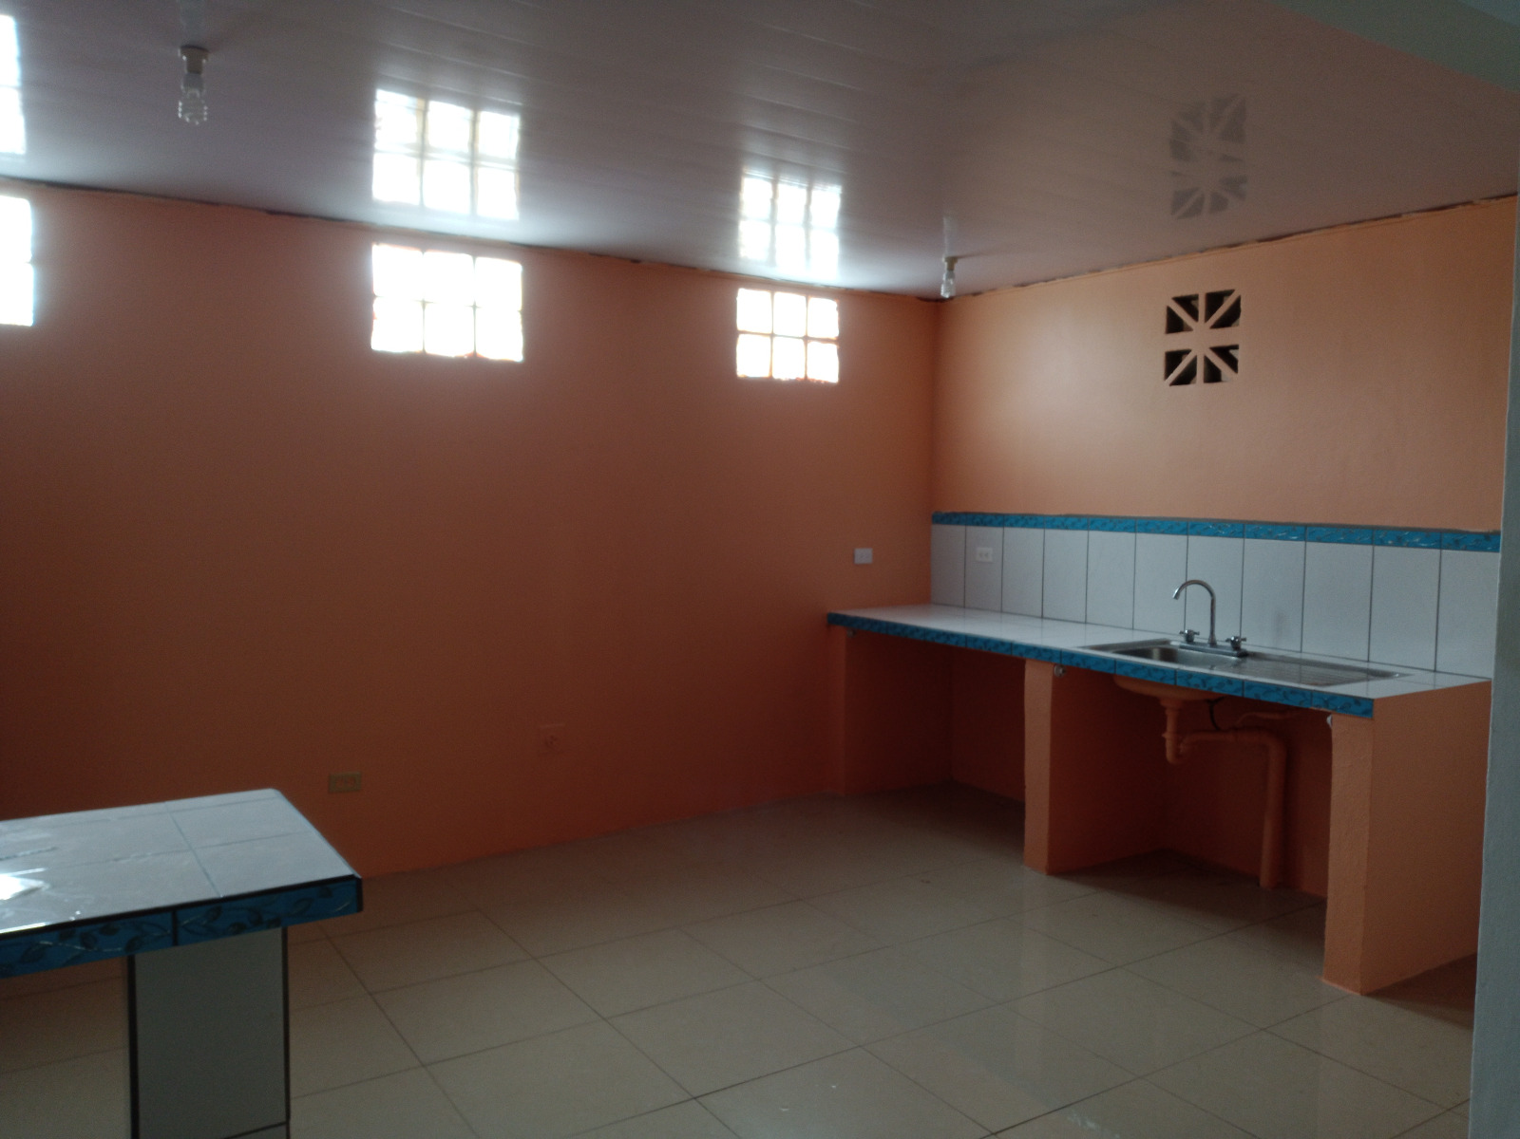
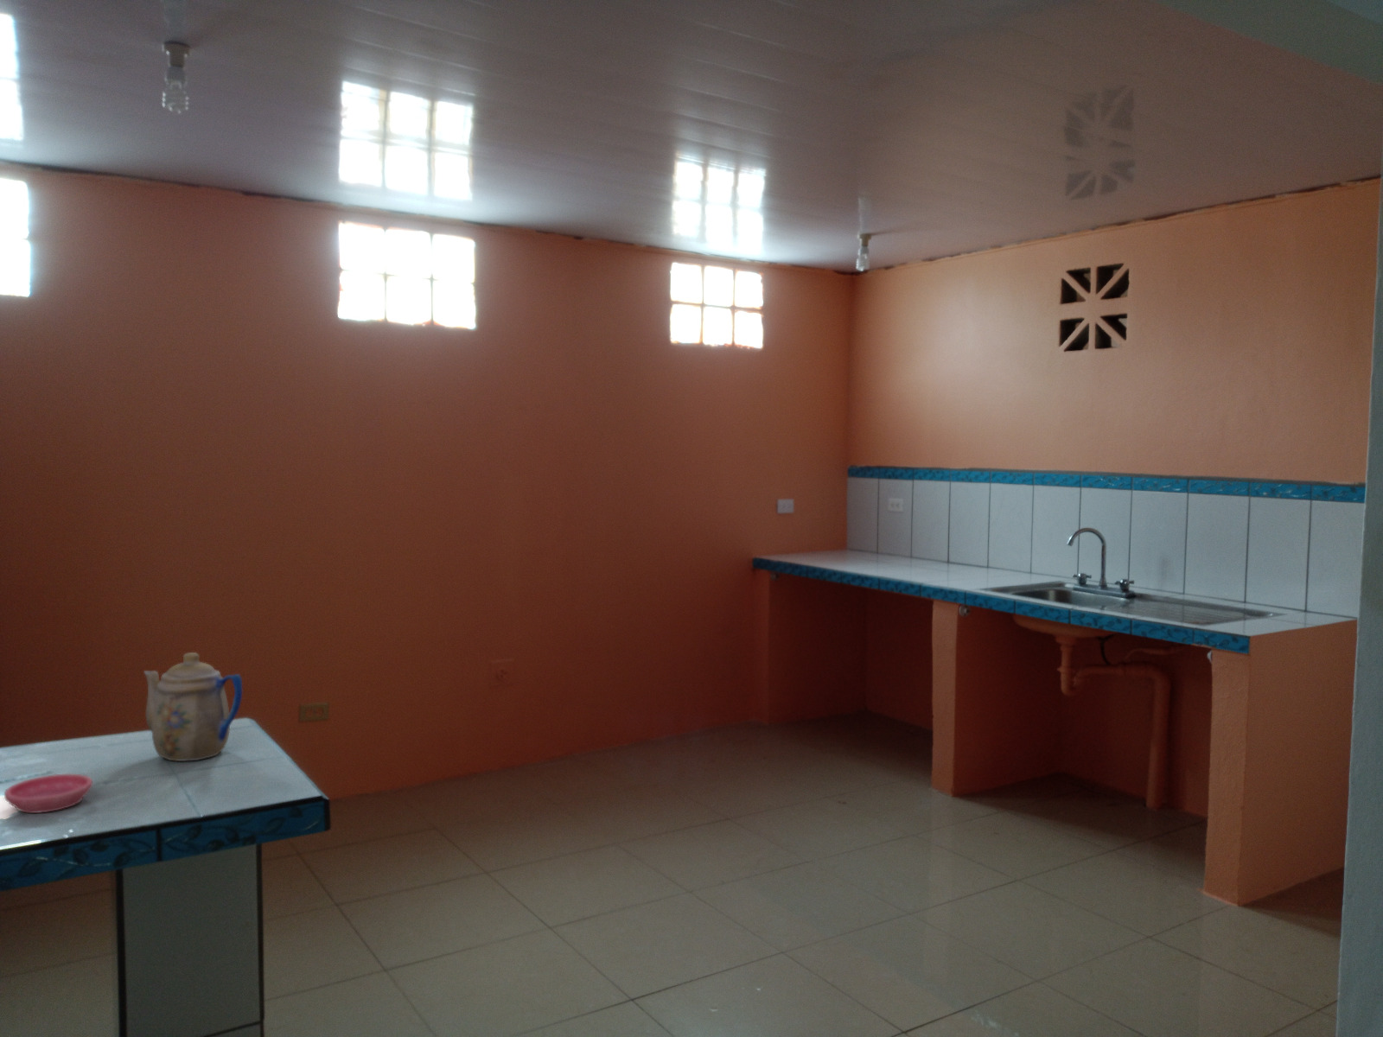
+ saucer [3,773,94,814]
+ teapot [143,651,243,762]
